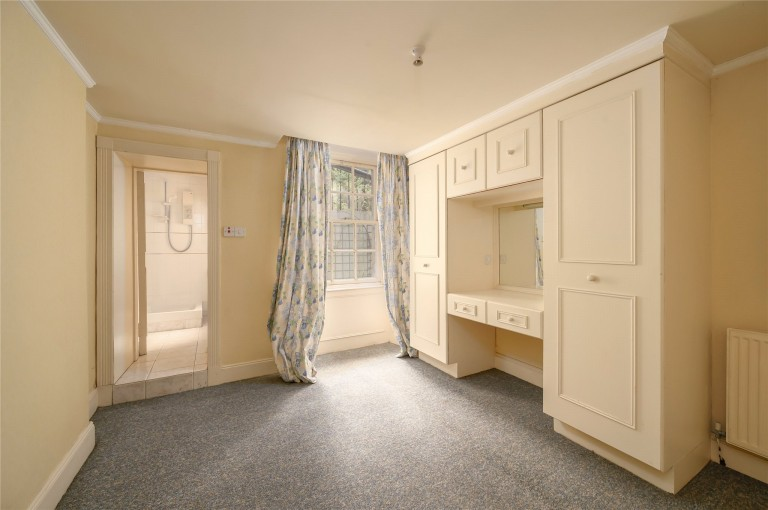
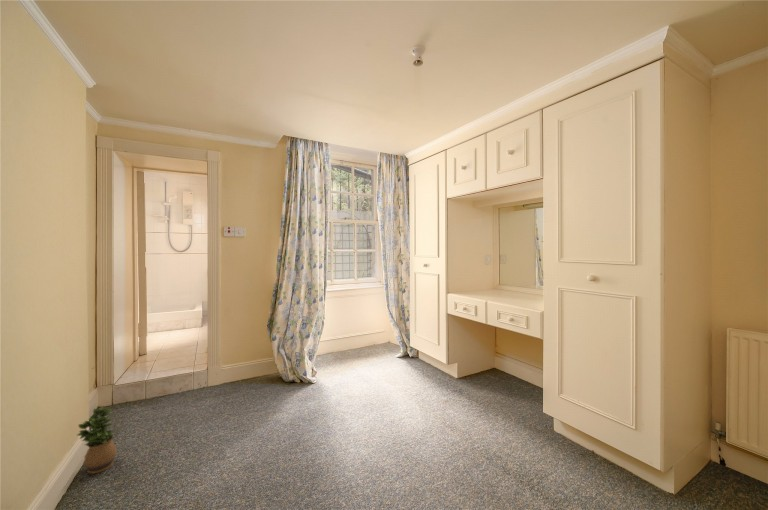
+ potted plant [76,406,118,475]
